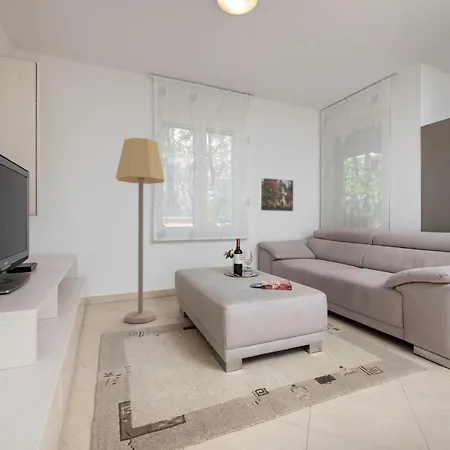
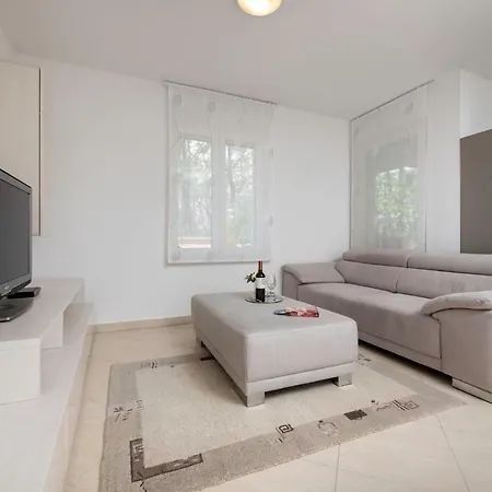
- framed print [259,177,294,212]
- lamp [115,137,166,324]
